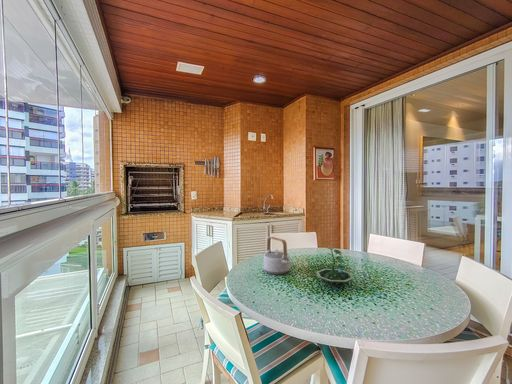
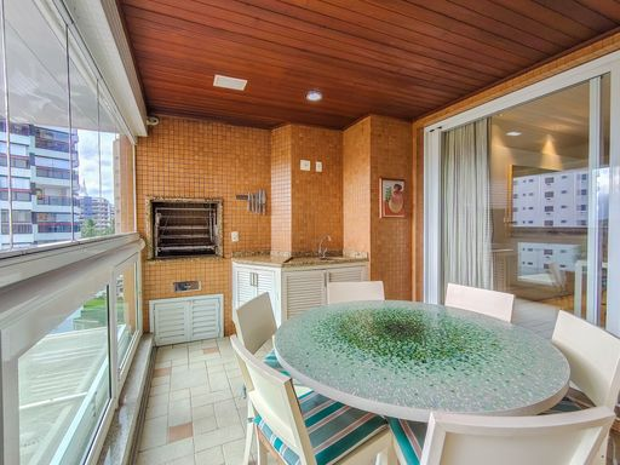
- teapot [262,236,292,276]
- terrarium [315,247,355,288]
